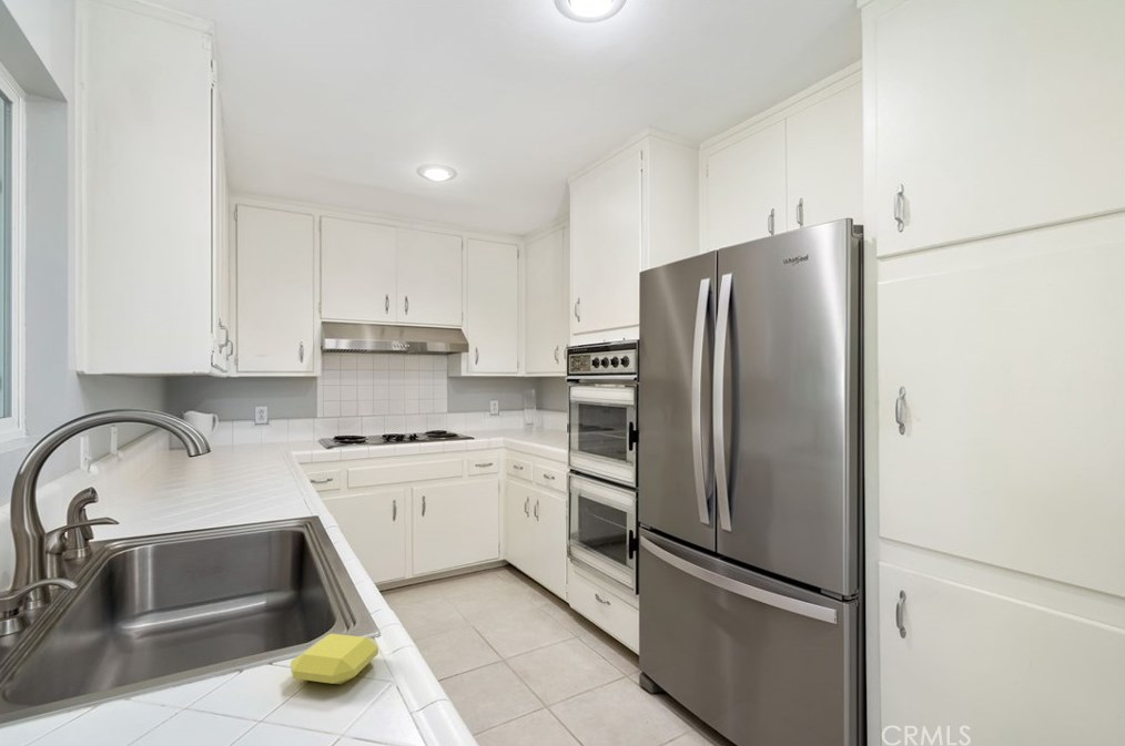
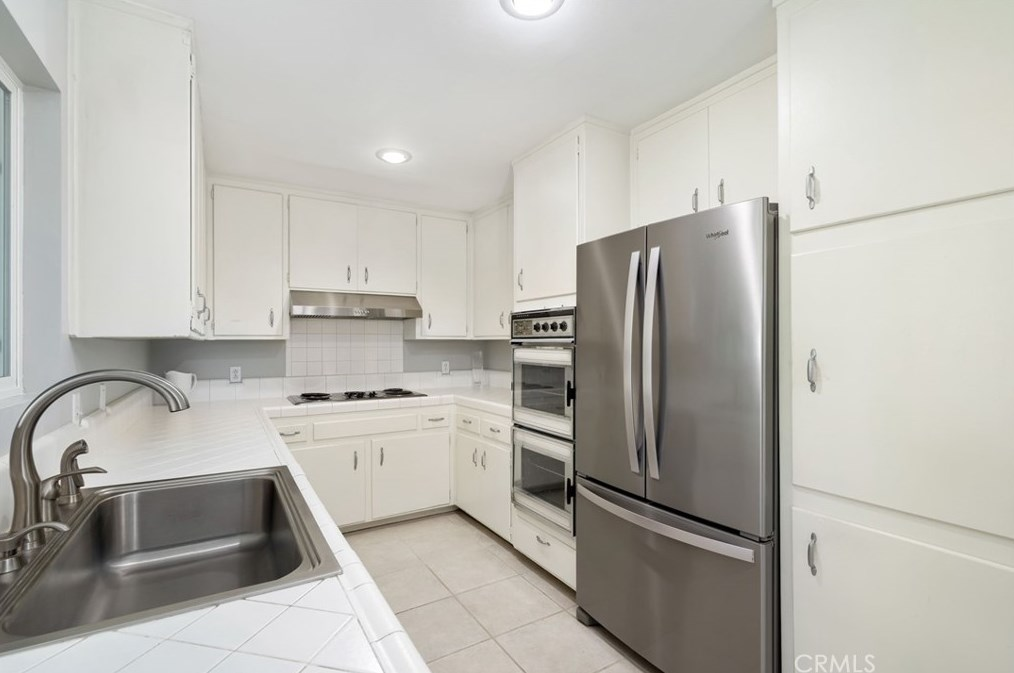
- soap bar [290,633,379,685]
